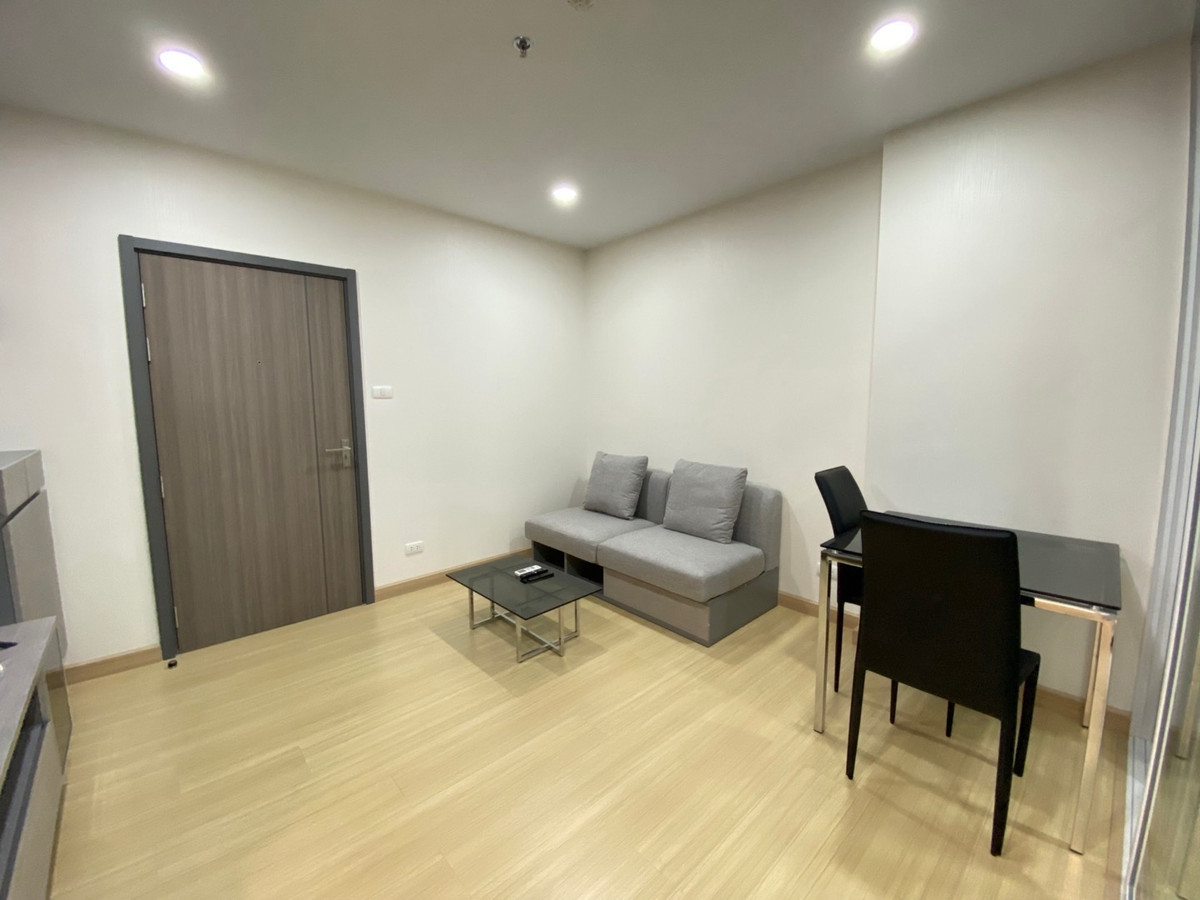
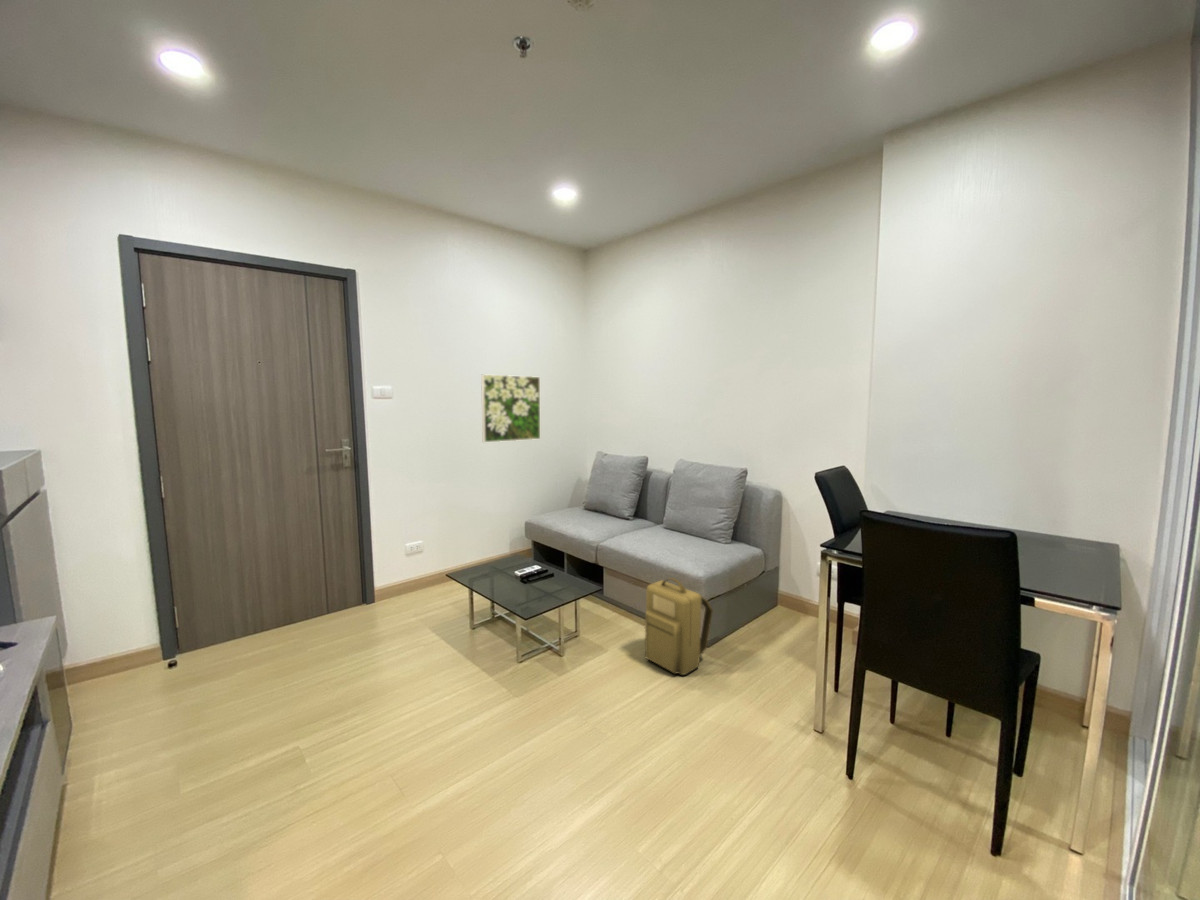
+ backpack [643,577,714,676]
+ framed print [480,374,541,443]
